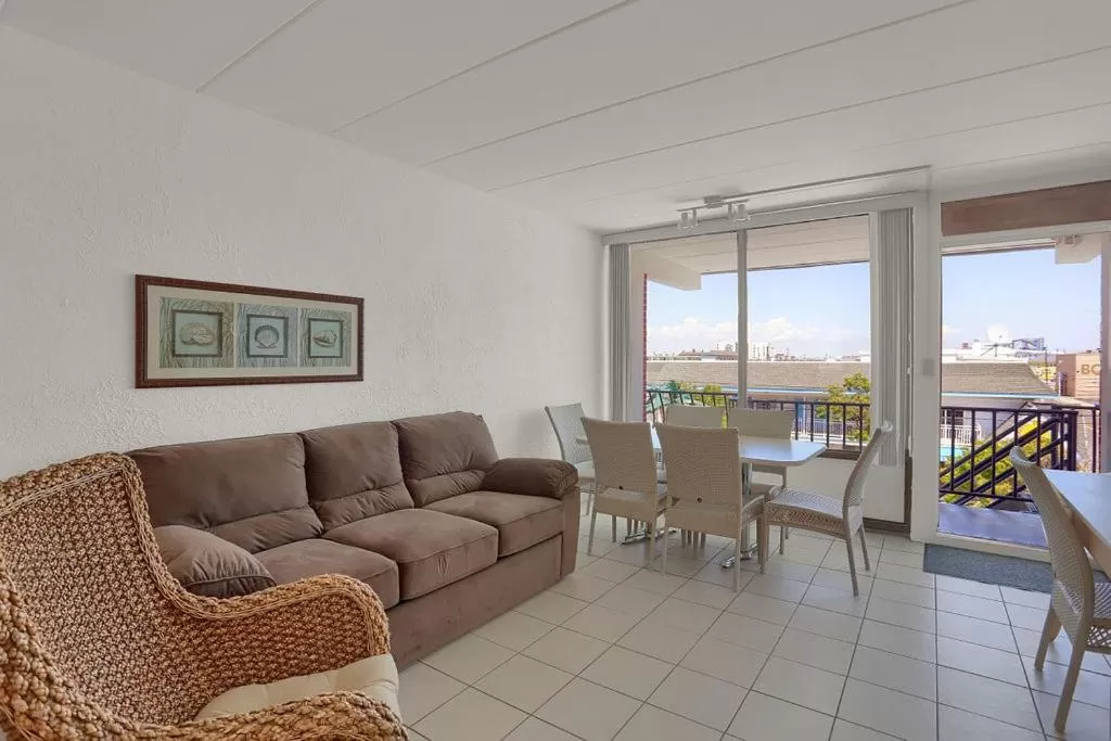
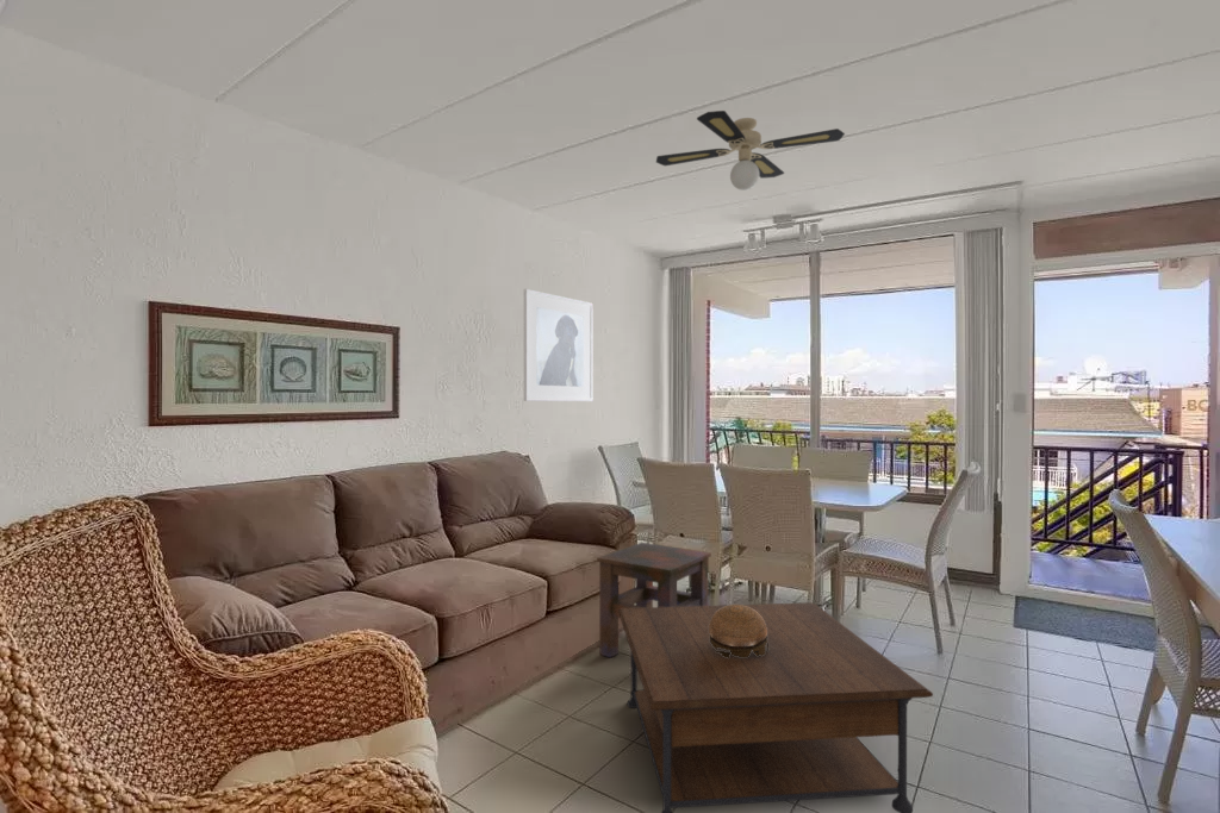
+ decorative bowl [709,604,768,658]
+ ceiling fan [655,110,846,192]
+ side table [596,542,712,658]
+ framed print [523,288,595,402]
+ coffee table [618,601,934,813]
